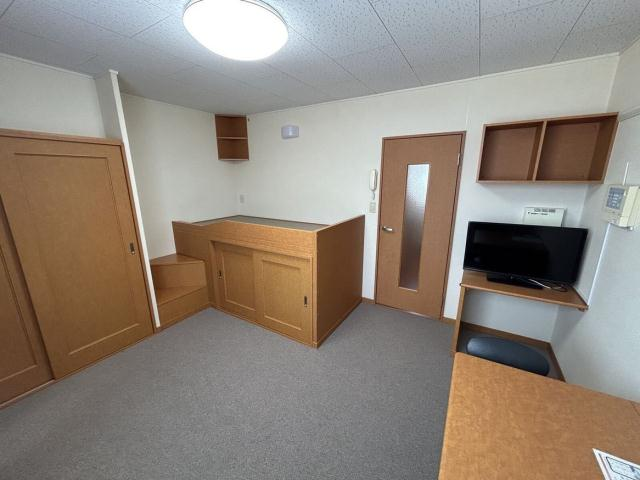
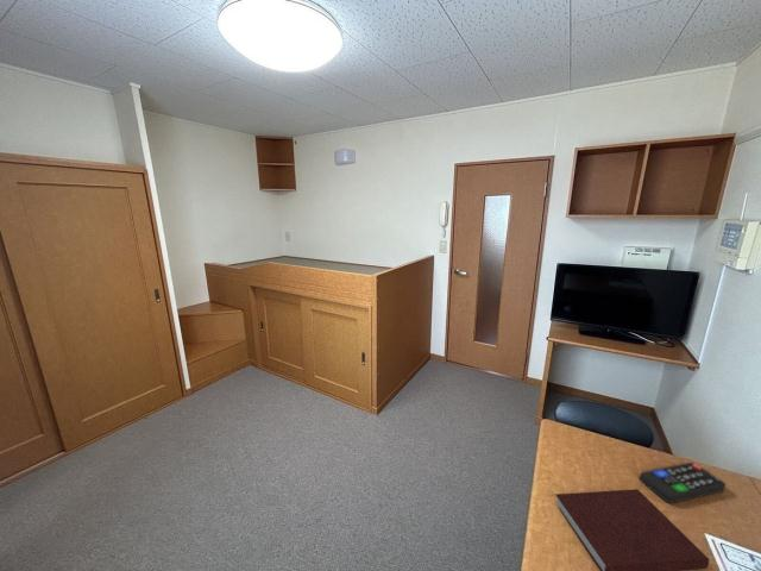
+ notebook [555,488,710,571]
+ remote control [639,462,727,504]
